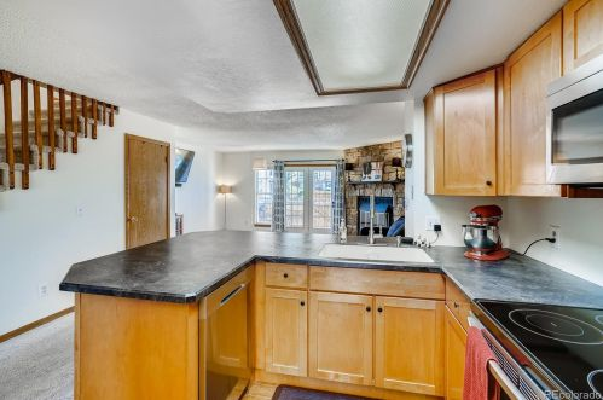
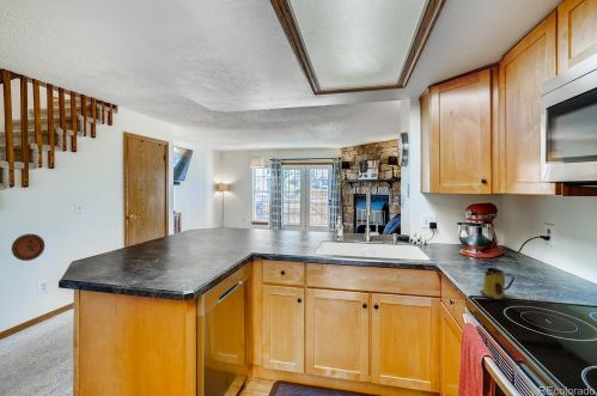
+ decorative plate [11,233,45,262]
+ mug [480,267,516,300]
